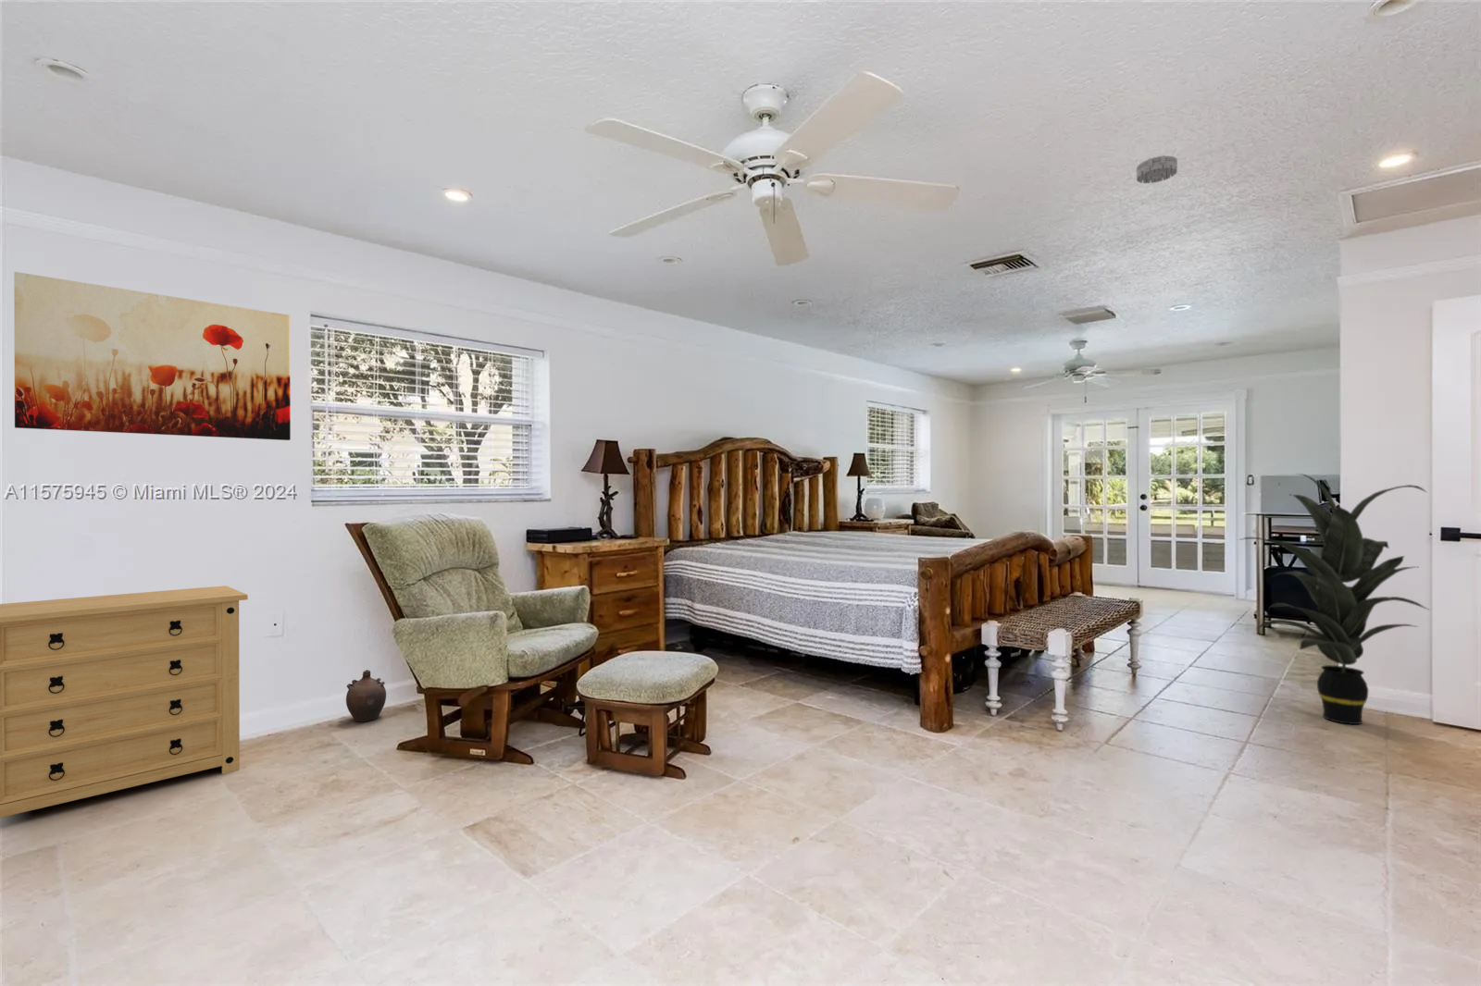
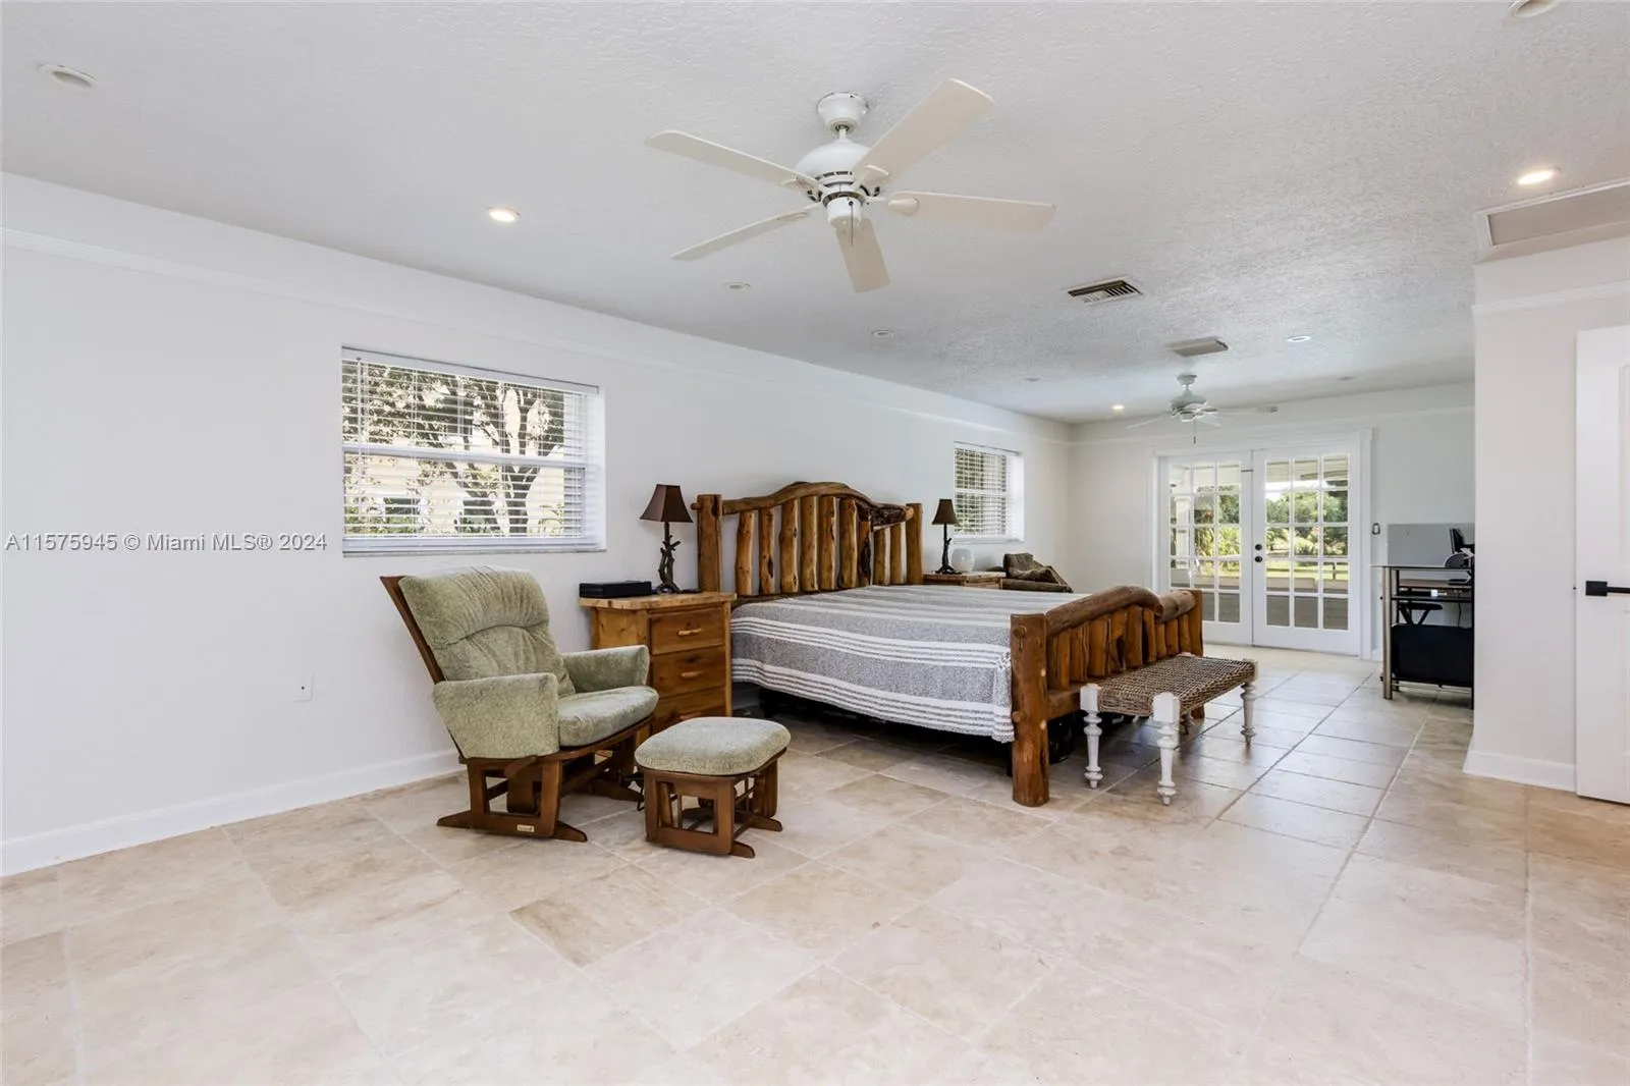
- indoor plant [1237,473,1431,725]
- dresser [0,584,249,819]
- smoke detector [1135,154,1178,184]
- wall art [13,271,292,441]
- ceramic jug [346,669,386,722]
